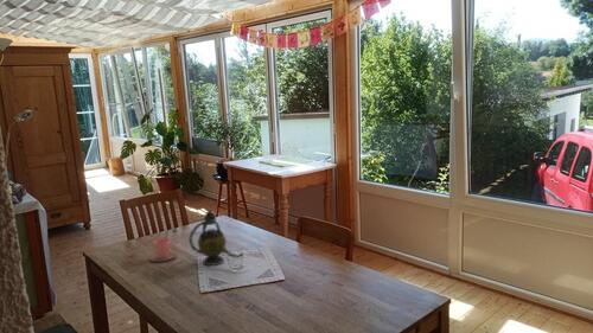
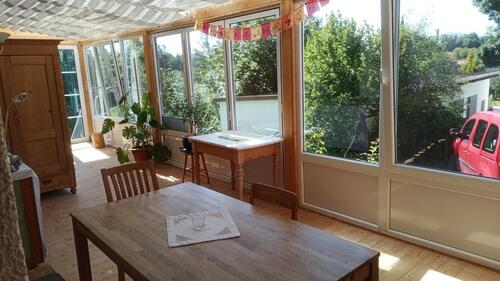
- cup [148,237,178,262]
- teapot [187,209,244,267]
